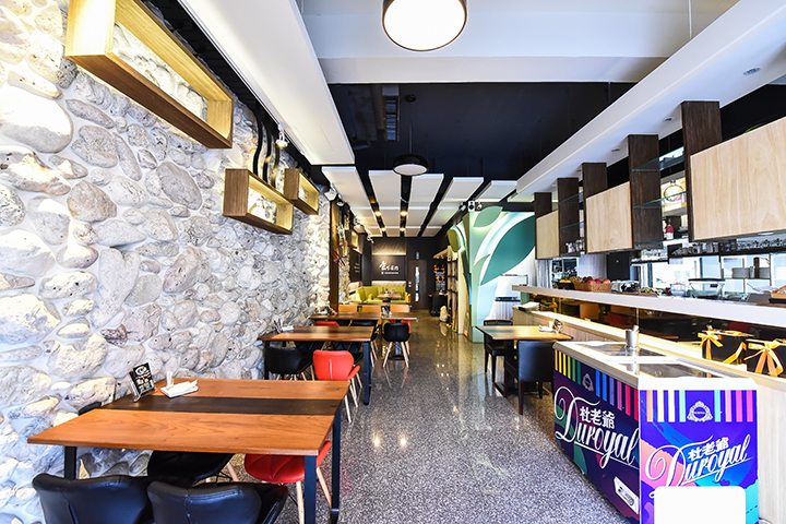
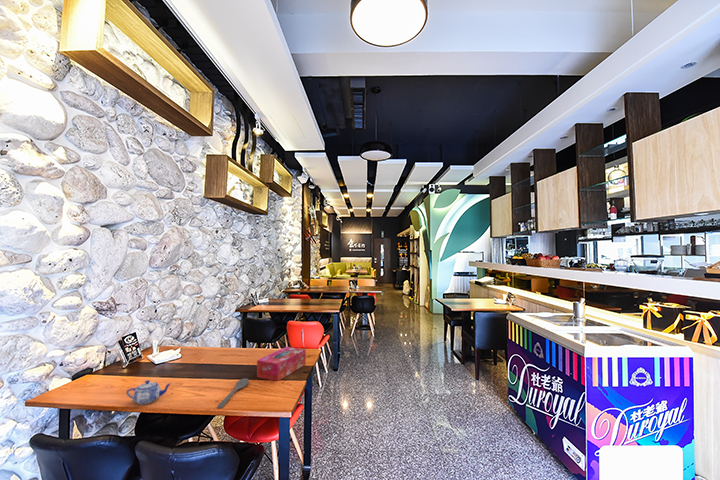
+ teapot [126,379,173,405]
+ tissue box [256,346,306,382]
+ spoon [217,377,250,409]
